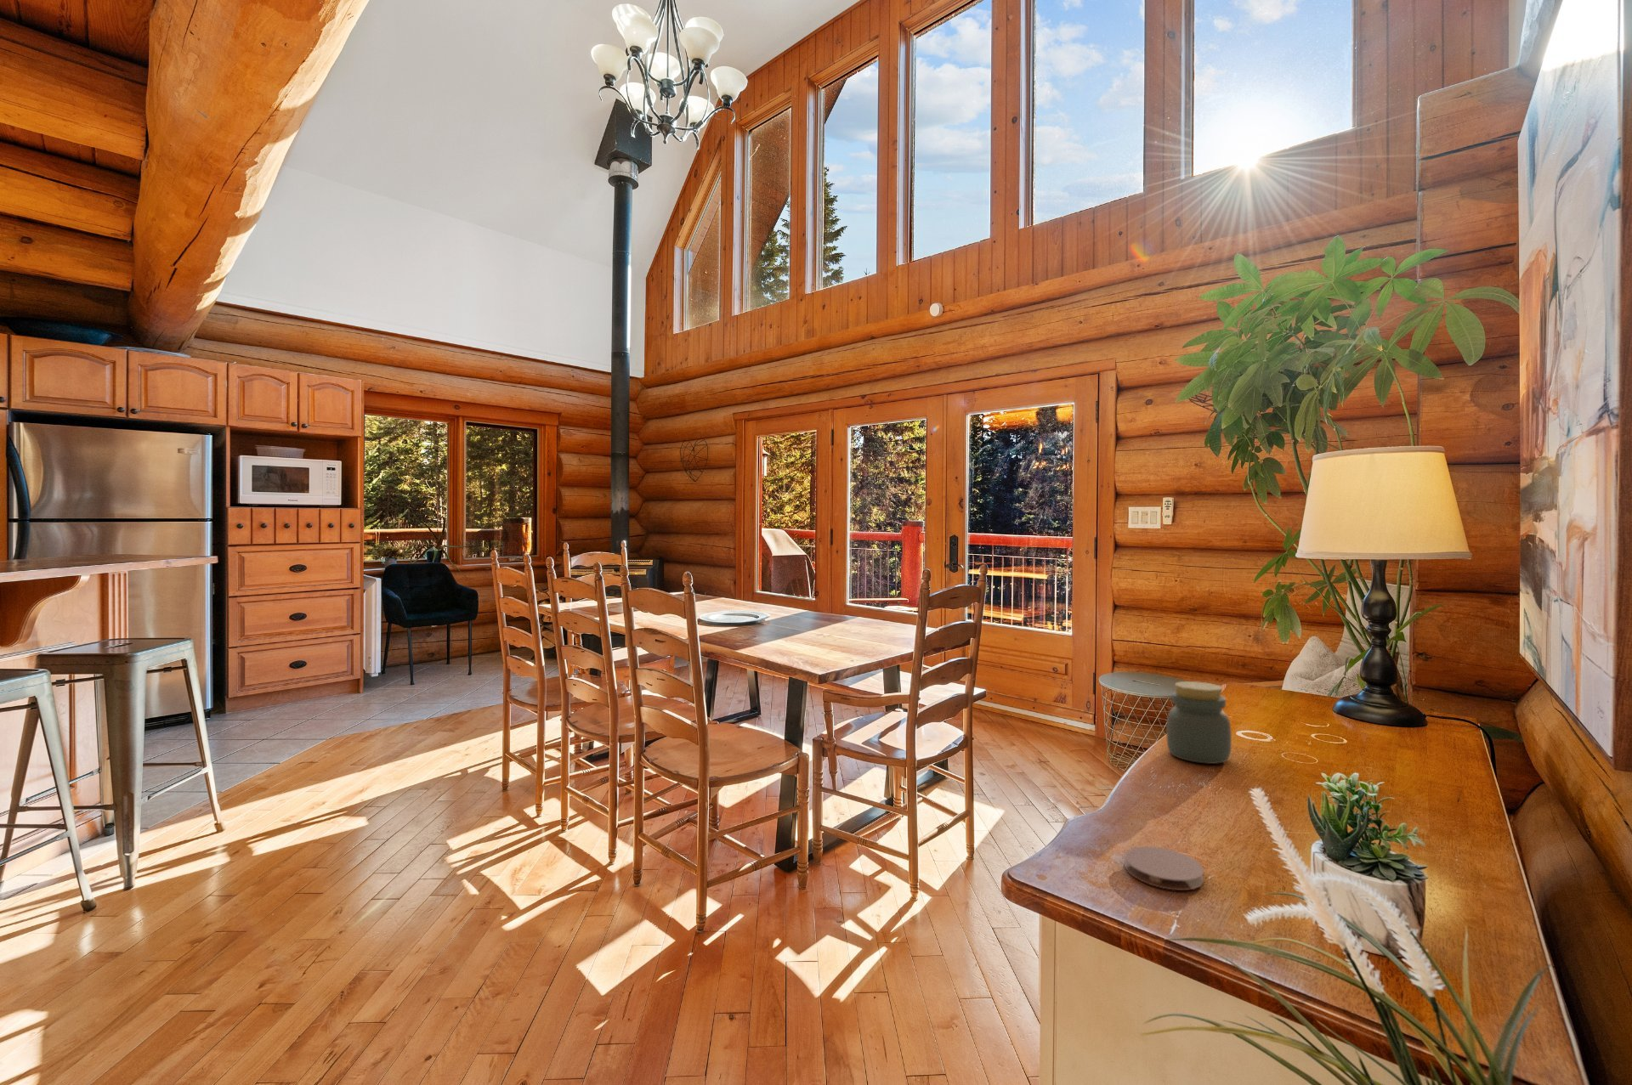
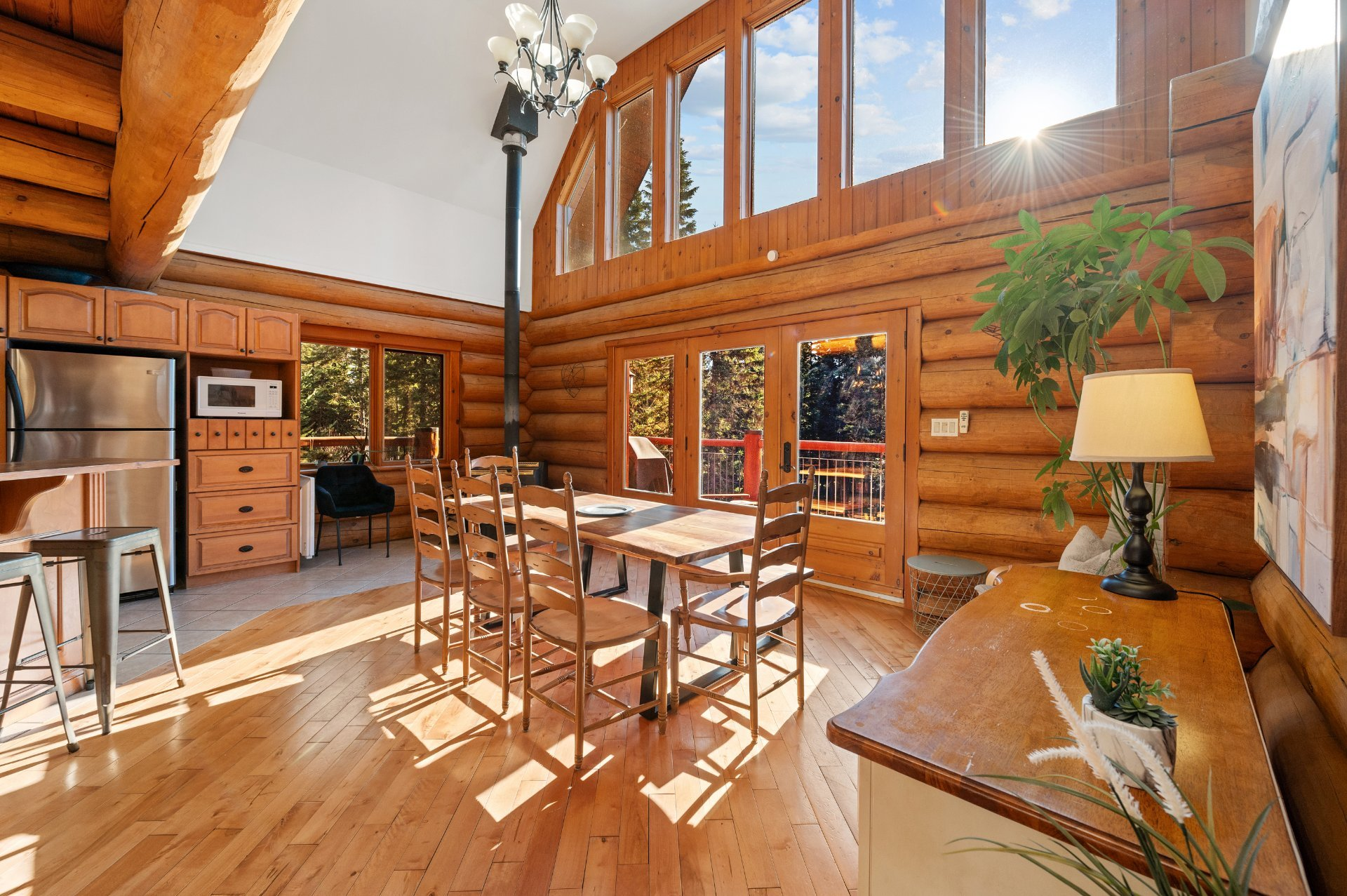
- jar [1166,681,1232,764]
- coaster [1123,845,1204,891]
